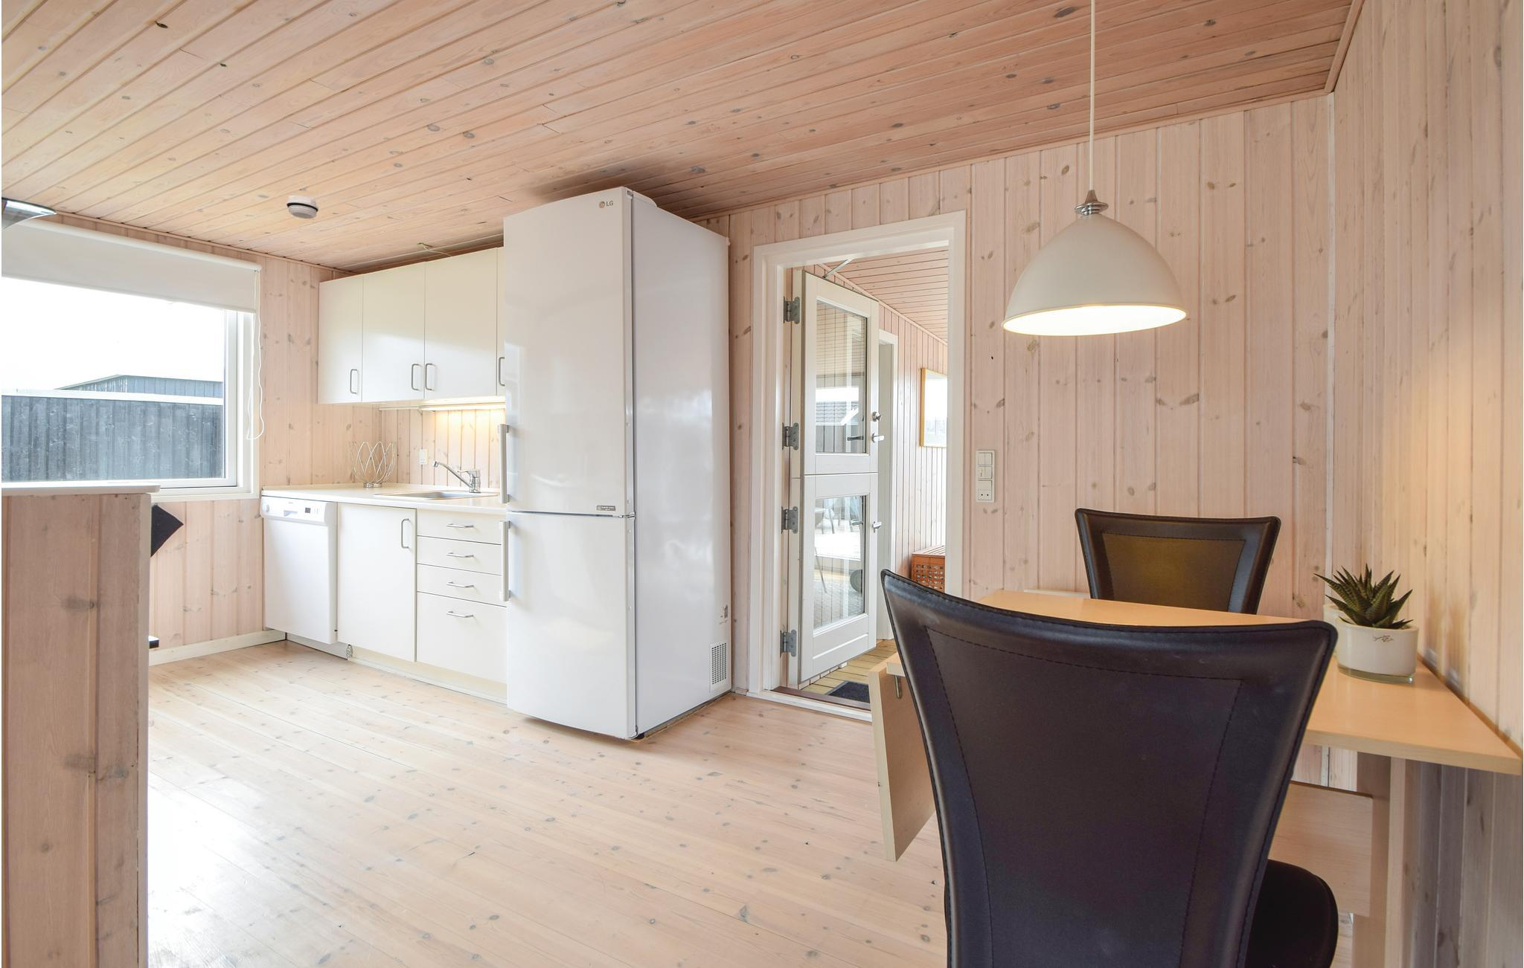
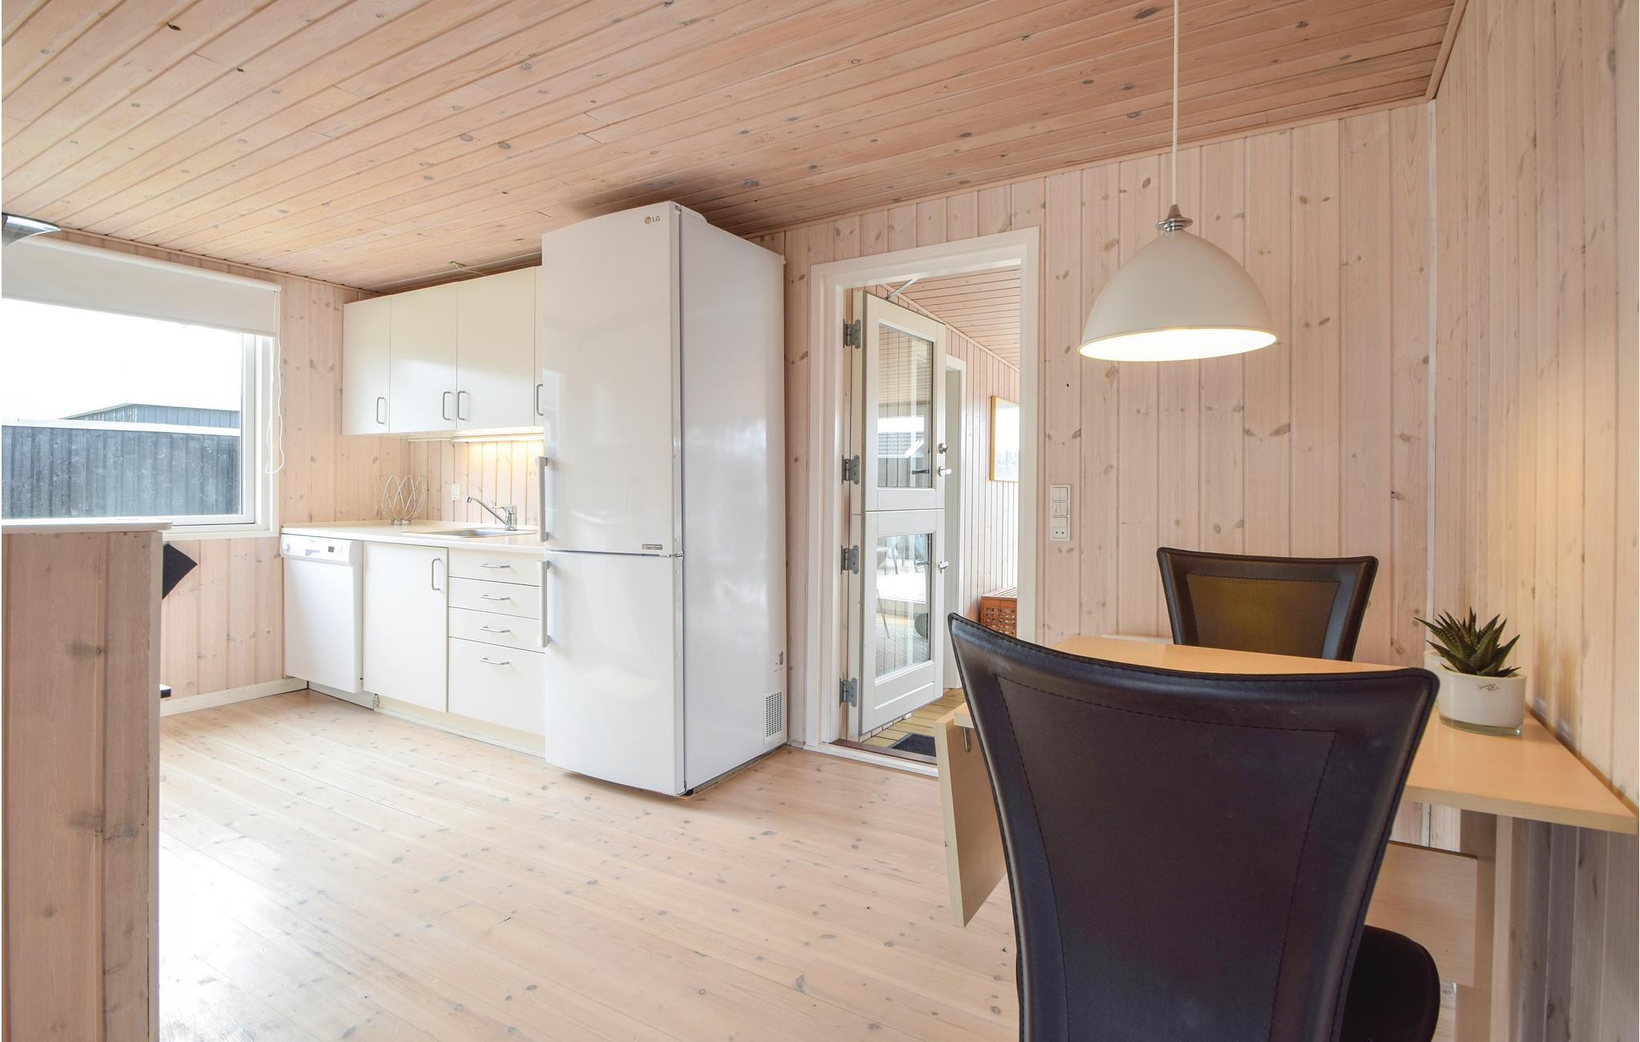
- smoke detector [285,194,319,220]
